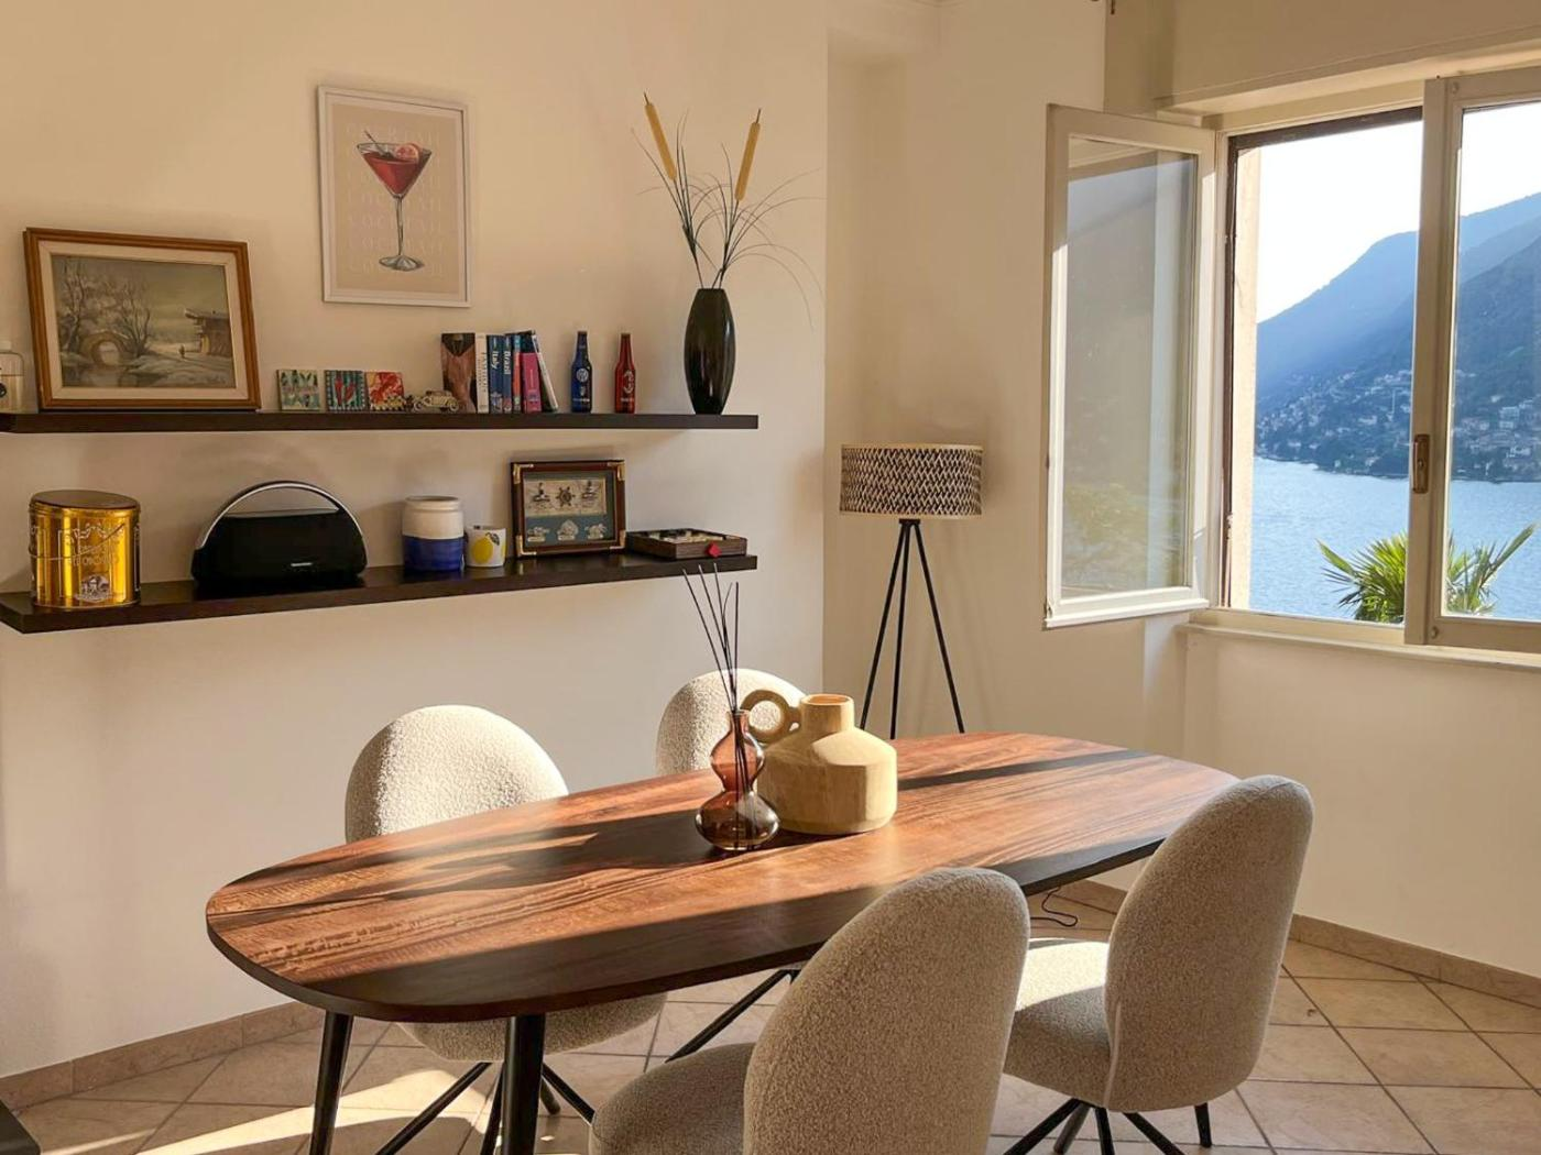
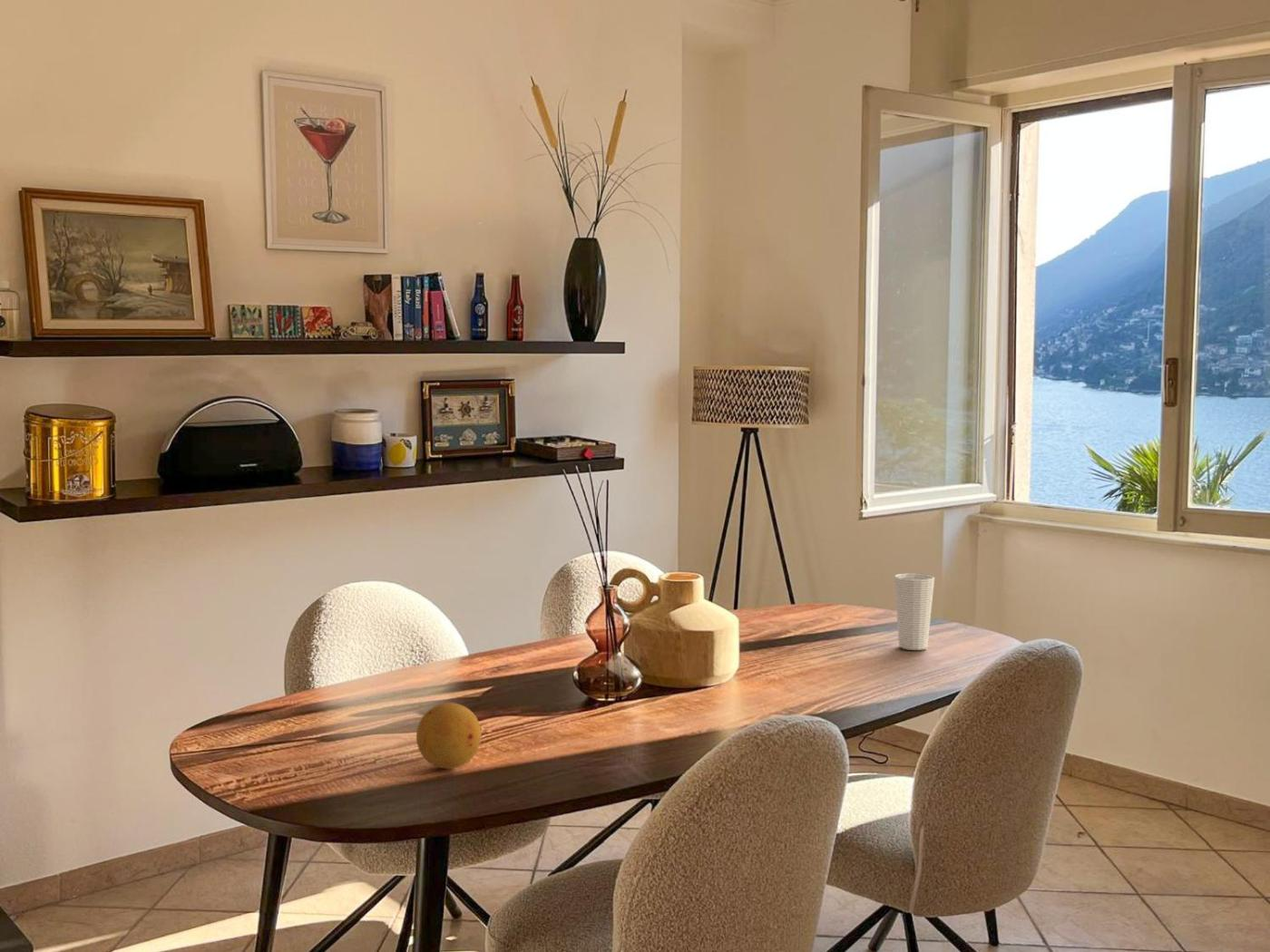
+ cup [894,572,935,651]
+ fruit [415,702,483,770]
